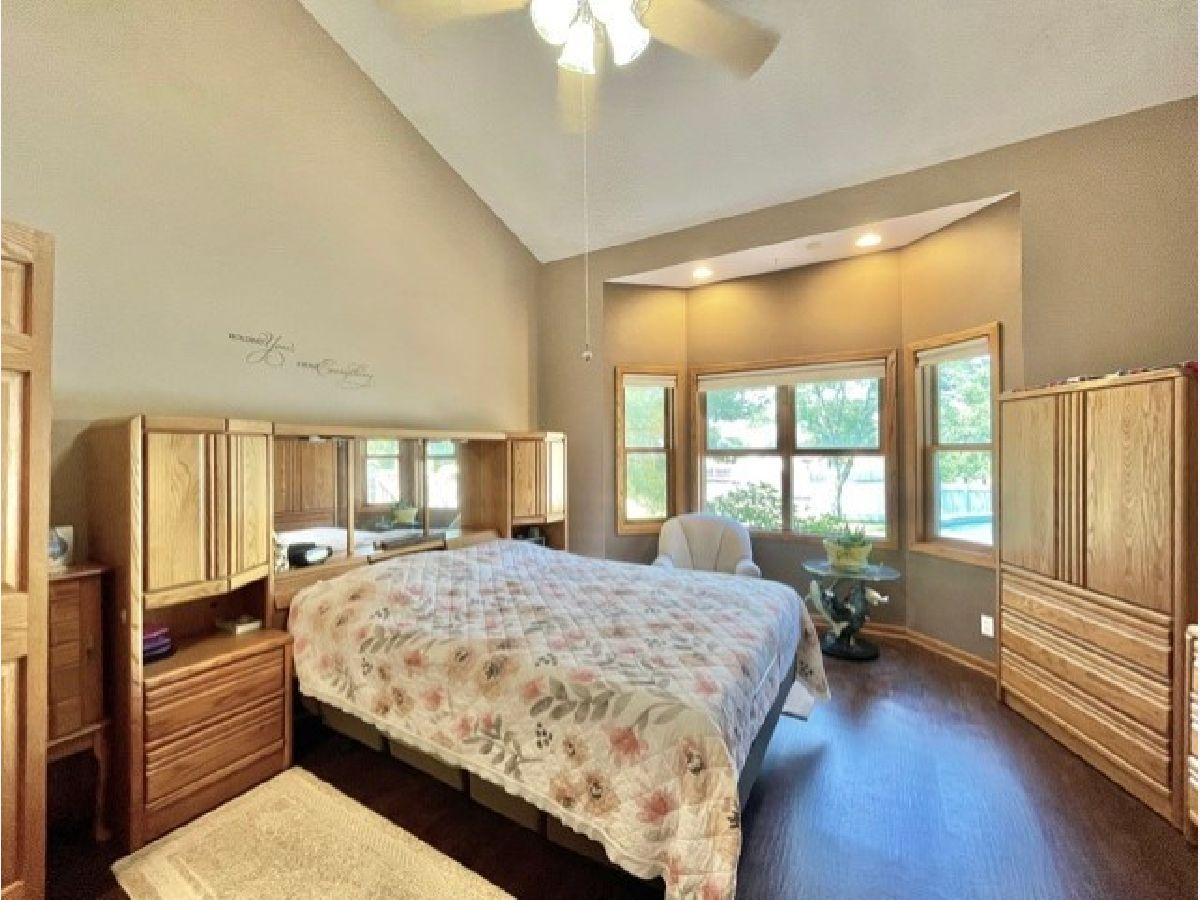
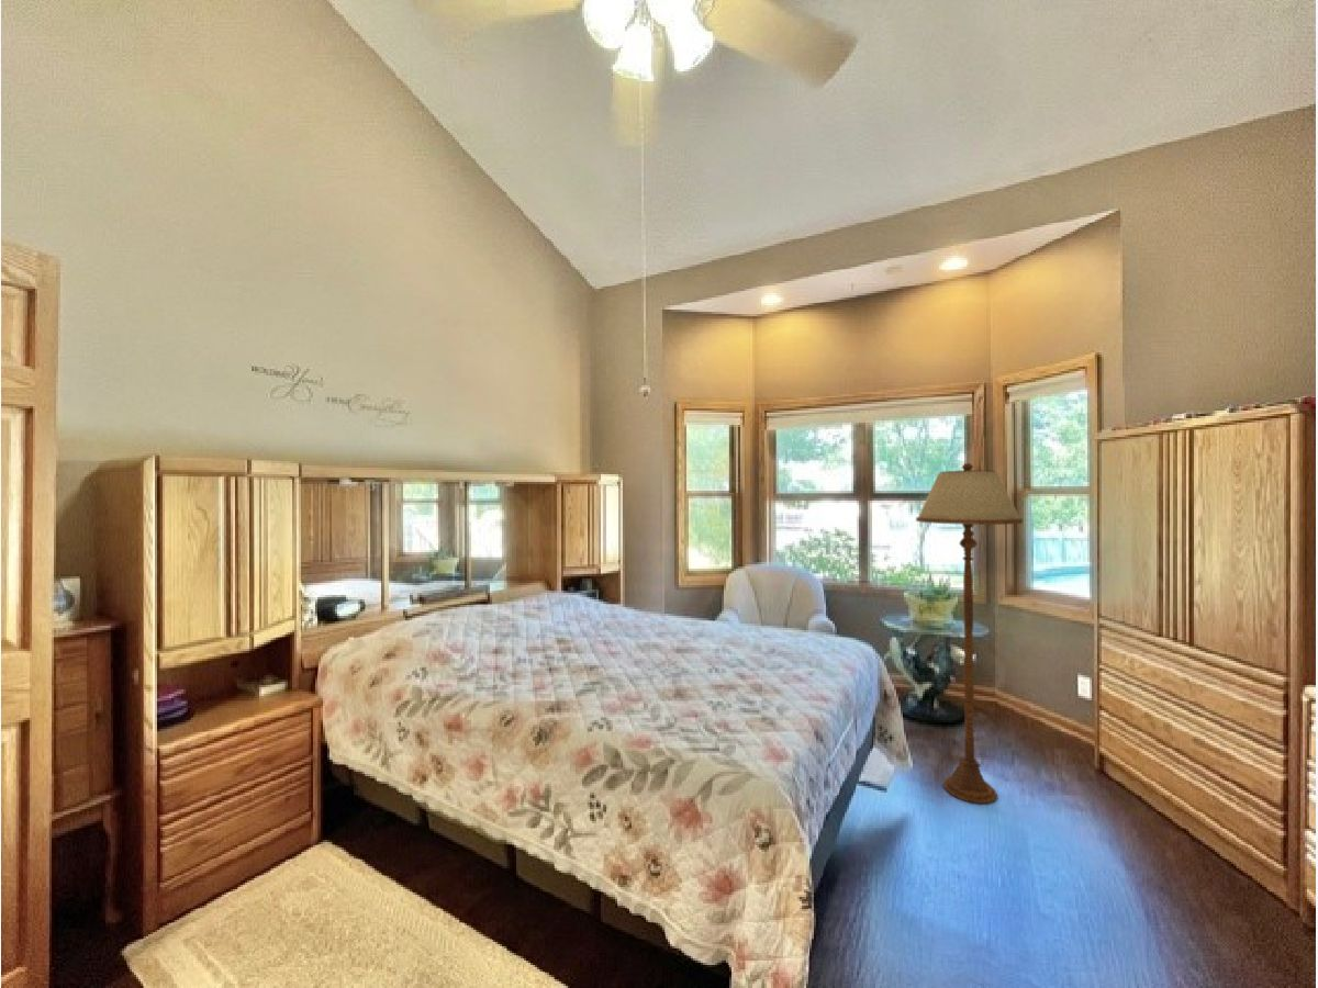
+ floor lamp [915,462,1024,805]
